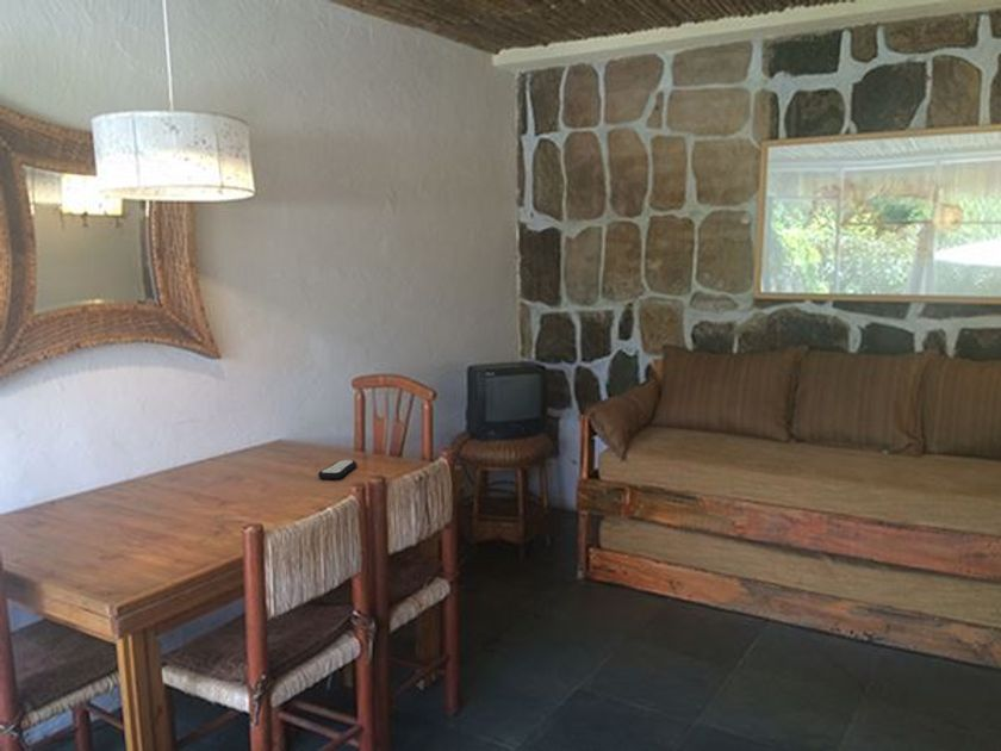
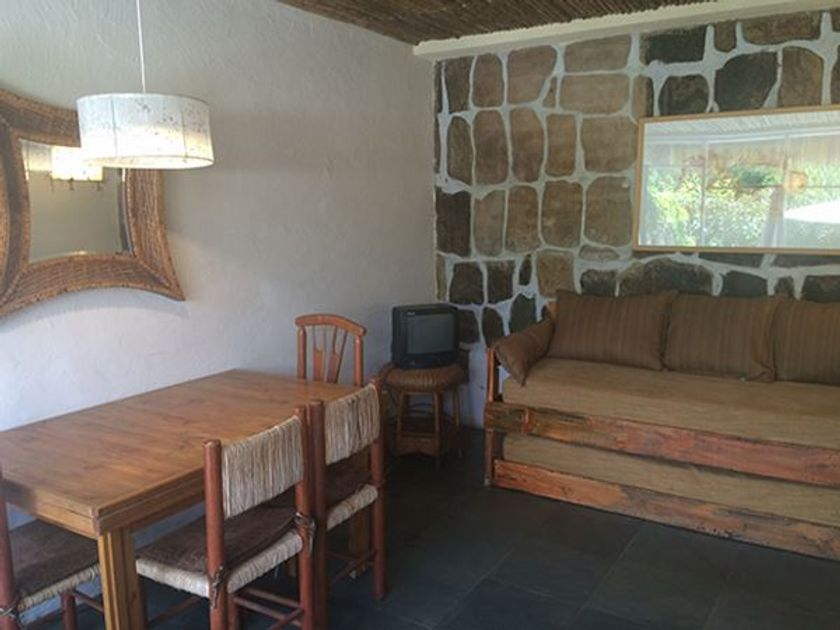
- remote control [317,459,358,480]
